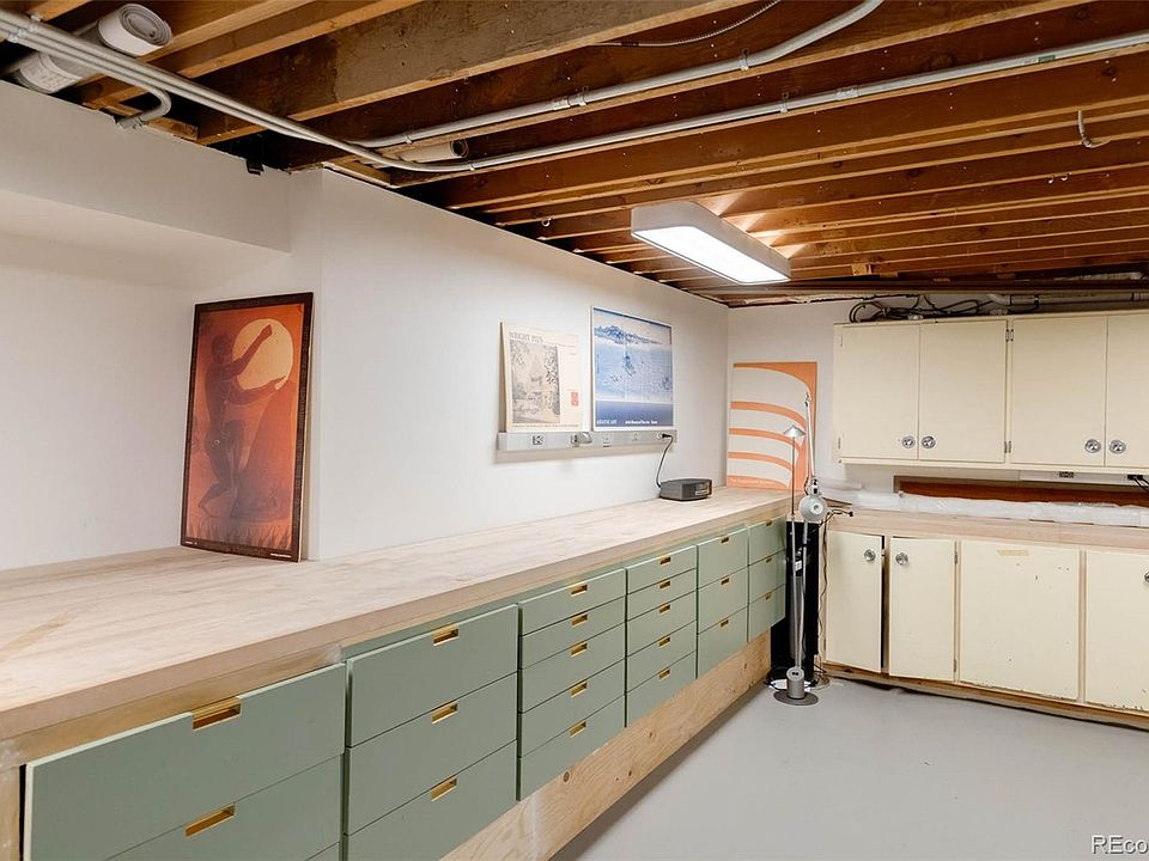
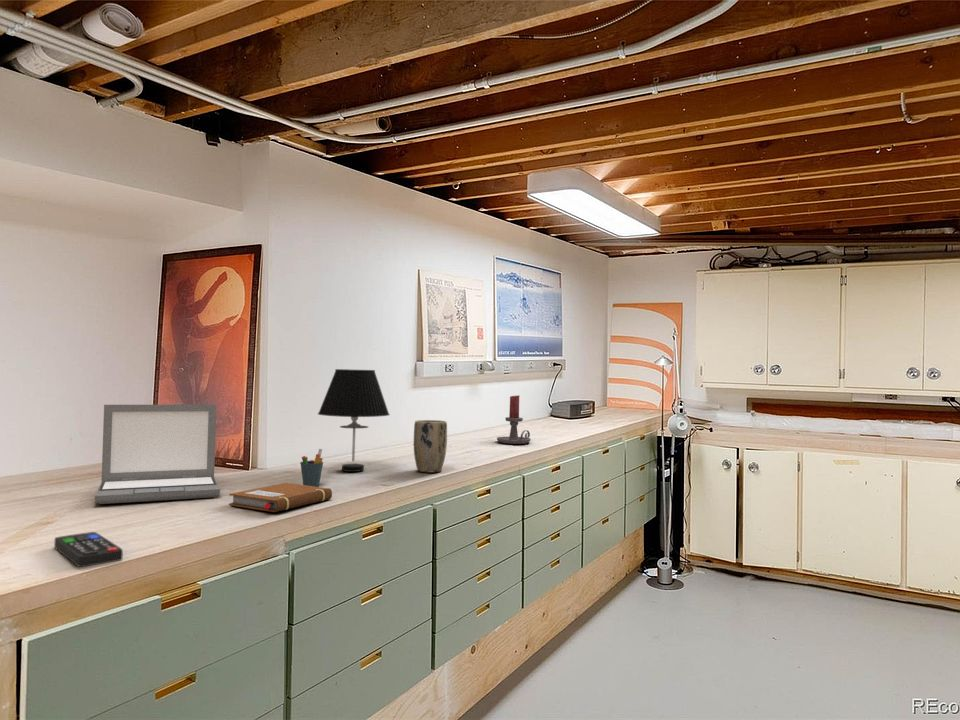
+ notebook [228,482,333,513]
+ table lamp [317,368,391,473]
+ remote control [53,531,124,568]
+ pen holder [300,448,324,487]
+ laptop [94,404,221,505]
+ plant pot [413,419,448,473]
+ candle holder [496,394,532,445]
